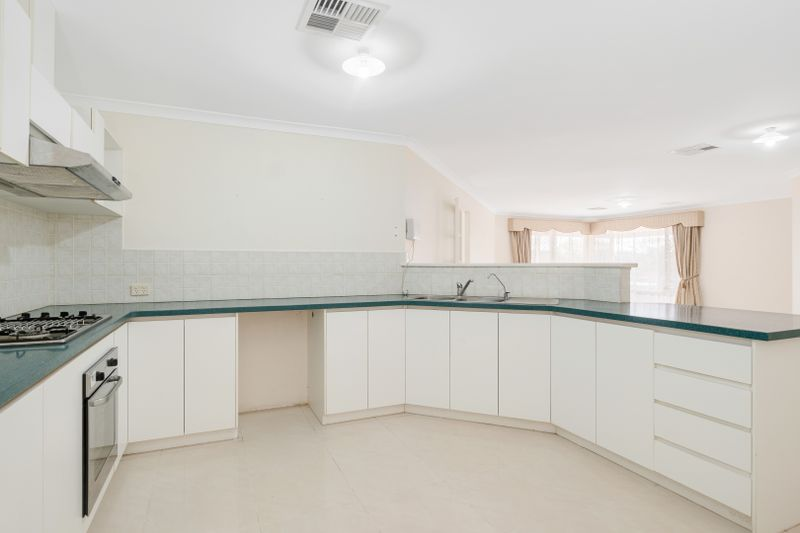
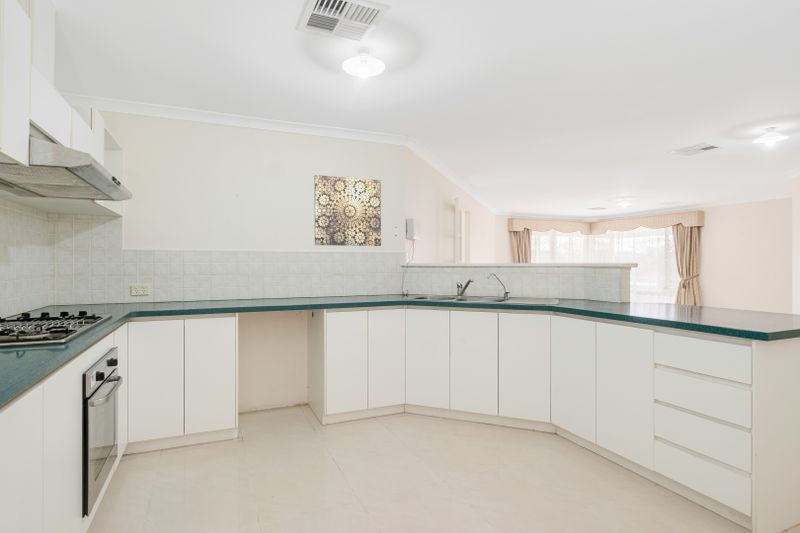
+ wall art [313,174,382,247]
